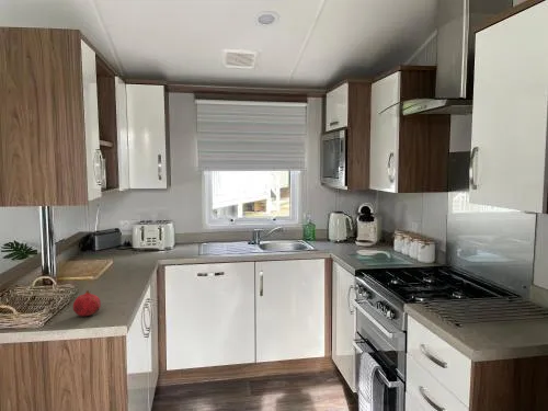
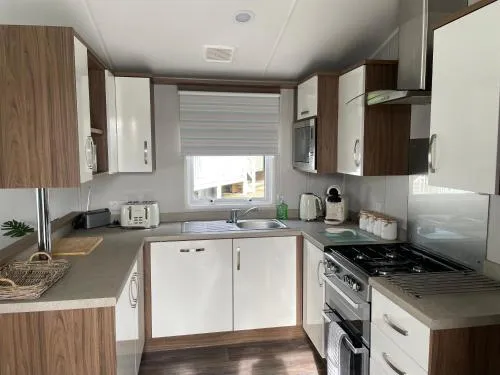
- fruit [72,289,102,317]
